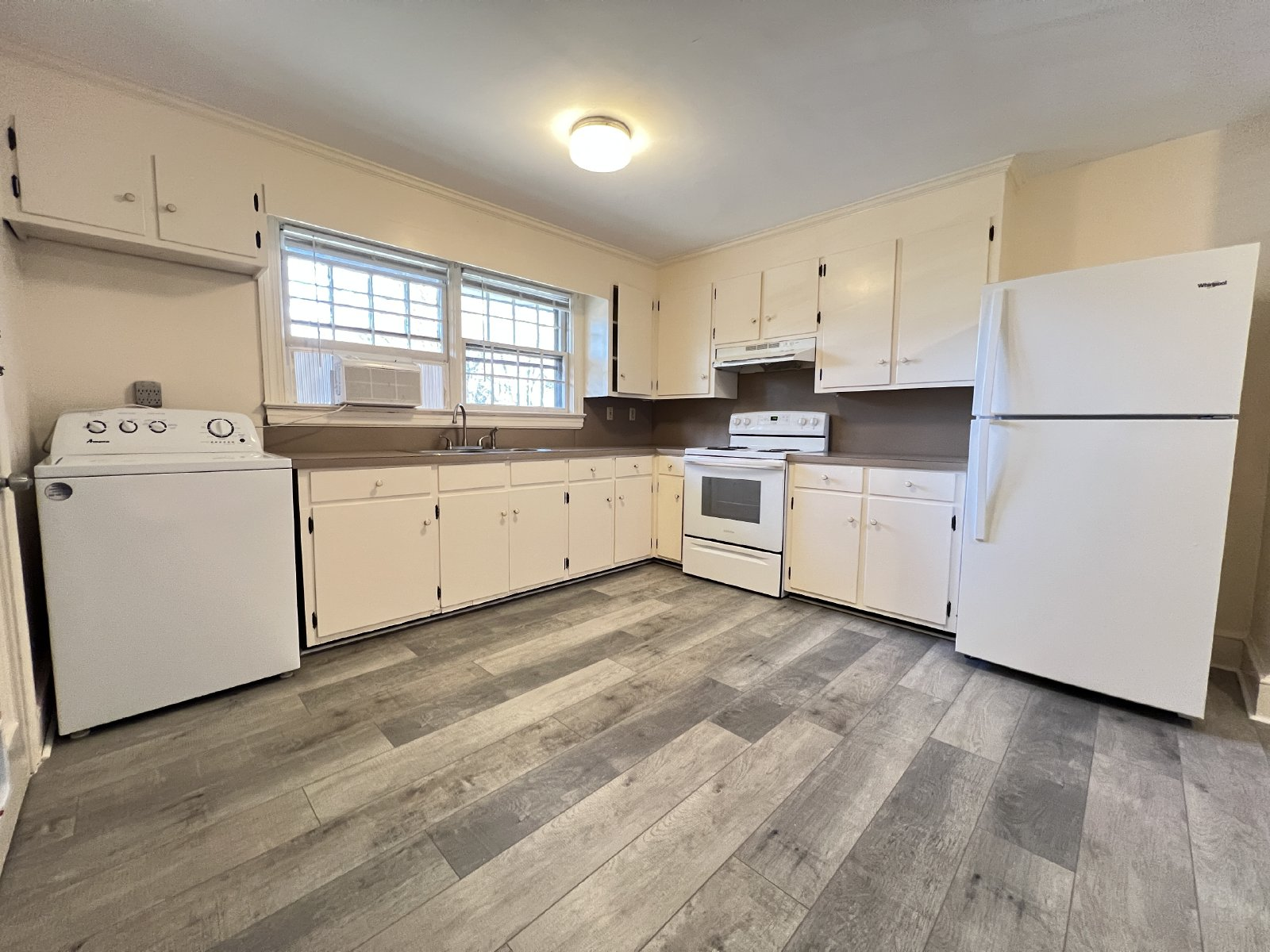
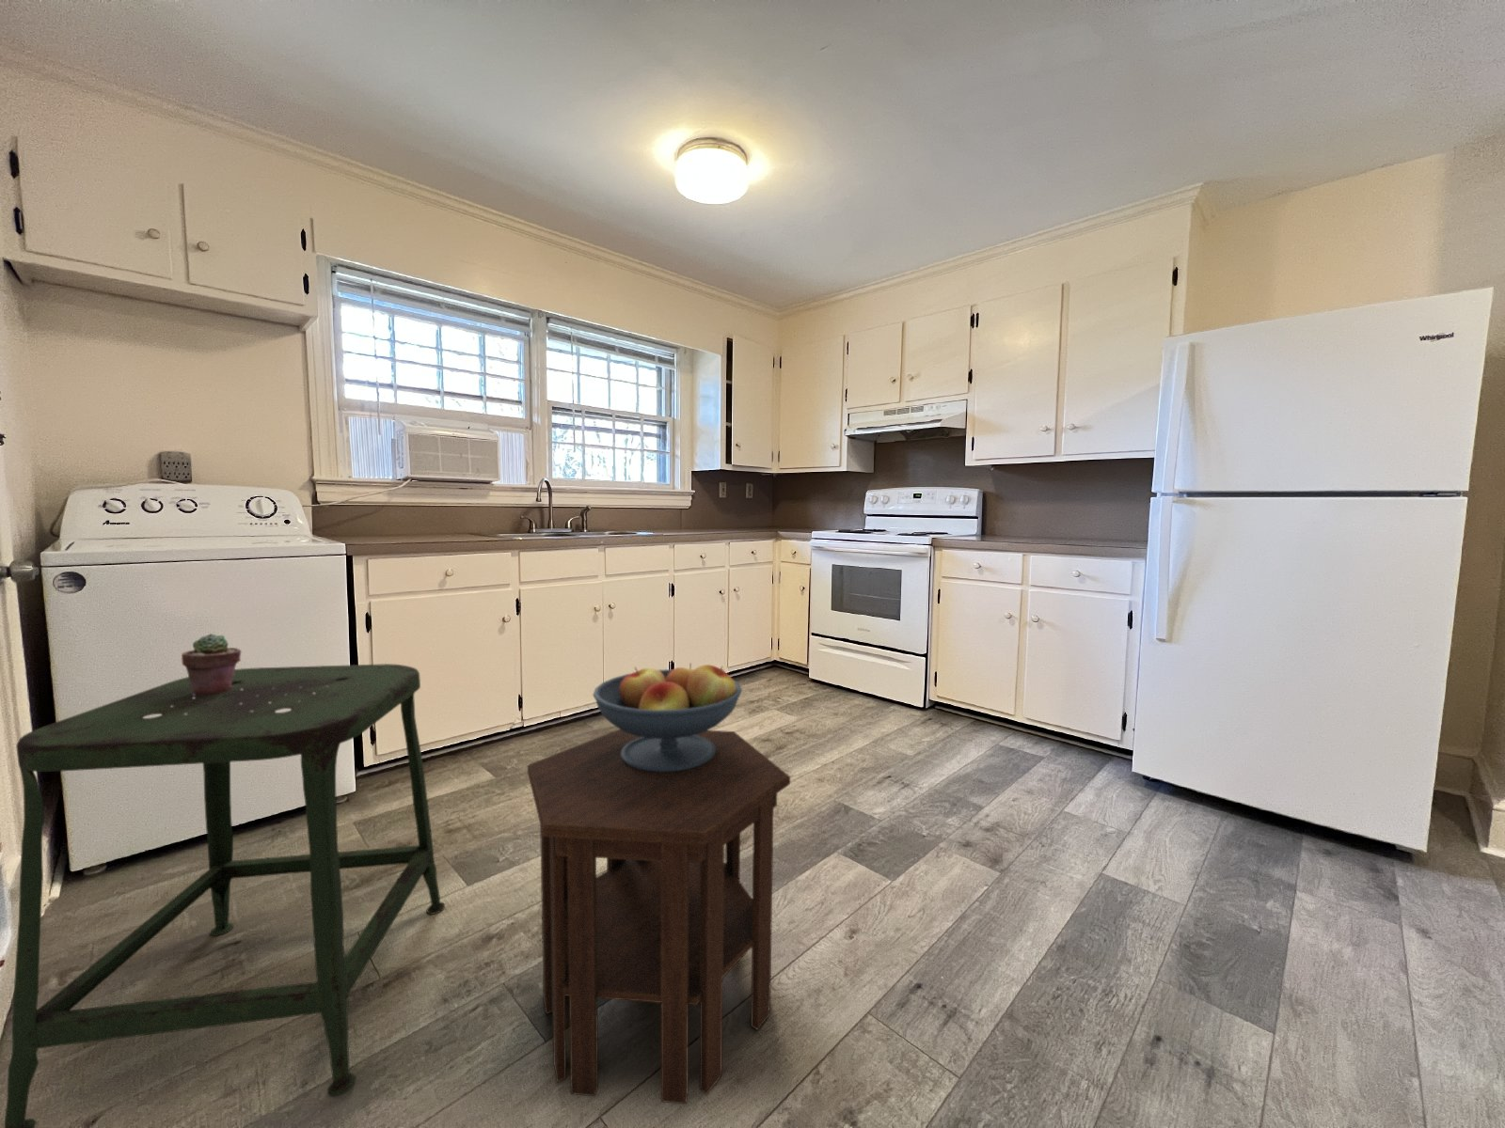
+ fruit bowl [591,662,743,773]
+ side table [526,729,792,1104]
+ potted succulent [180,633,242,696]
+ stool [4,662,446,1128]
